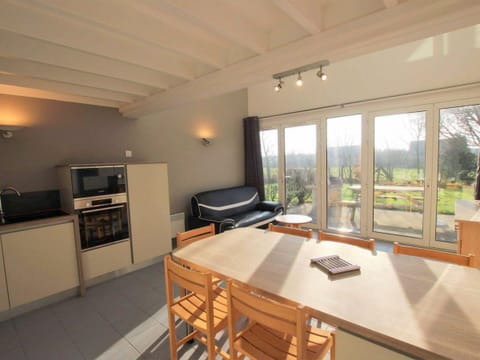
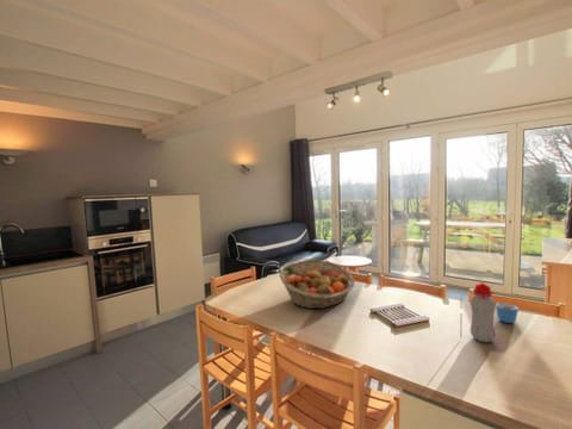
+ water bottle [459,281,496,343]
+ fruit basket [278,259,356,310]
+ mug [495,301,520,324]
